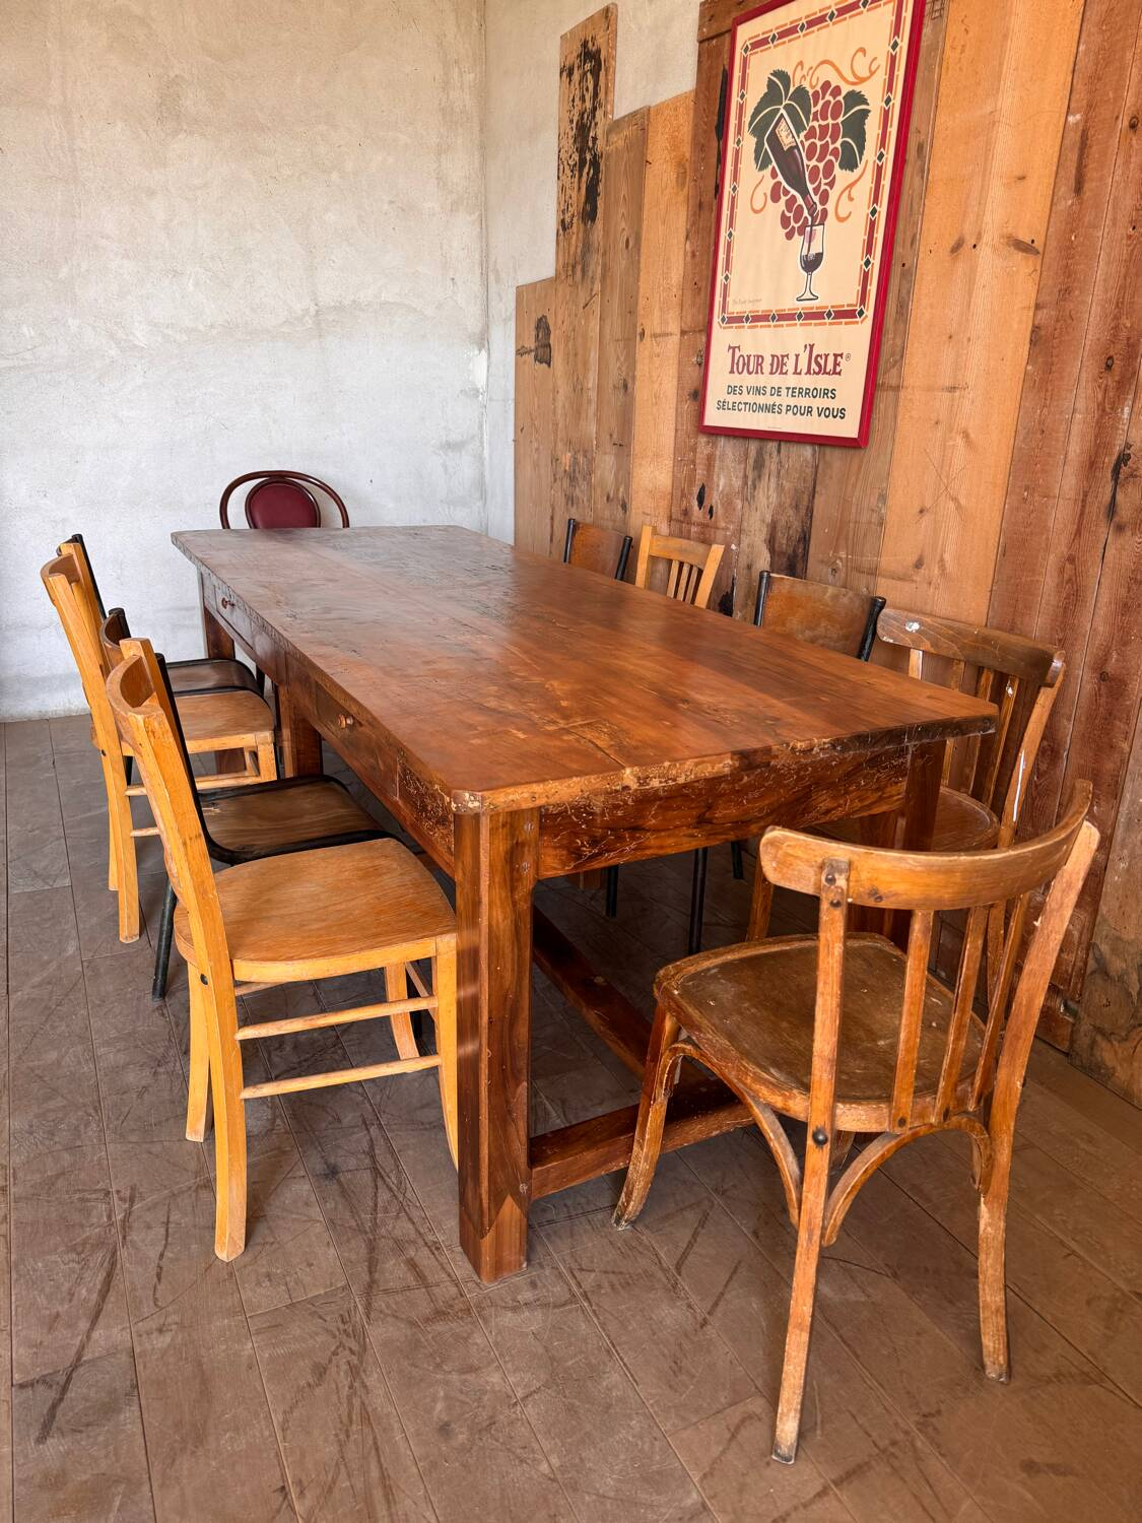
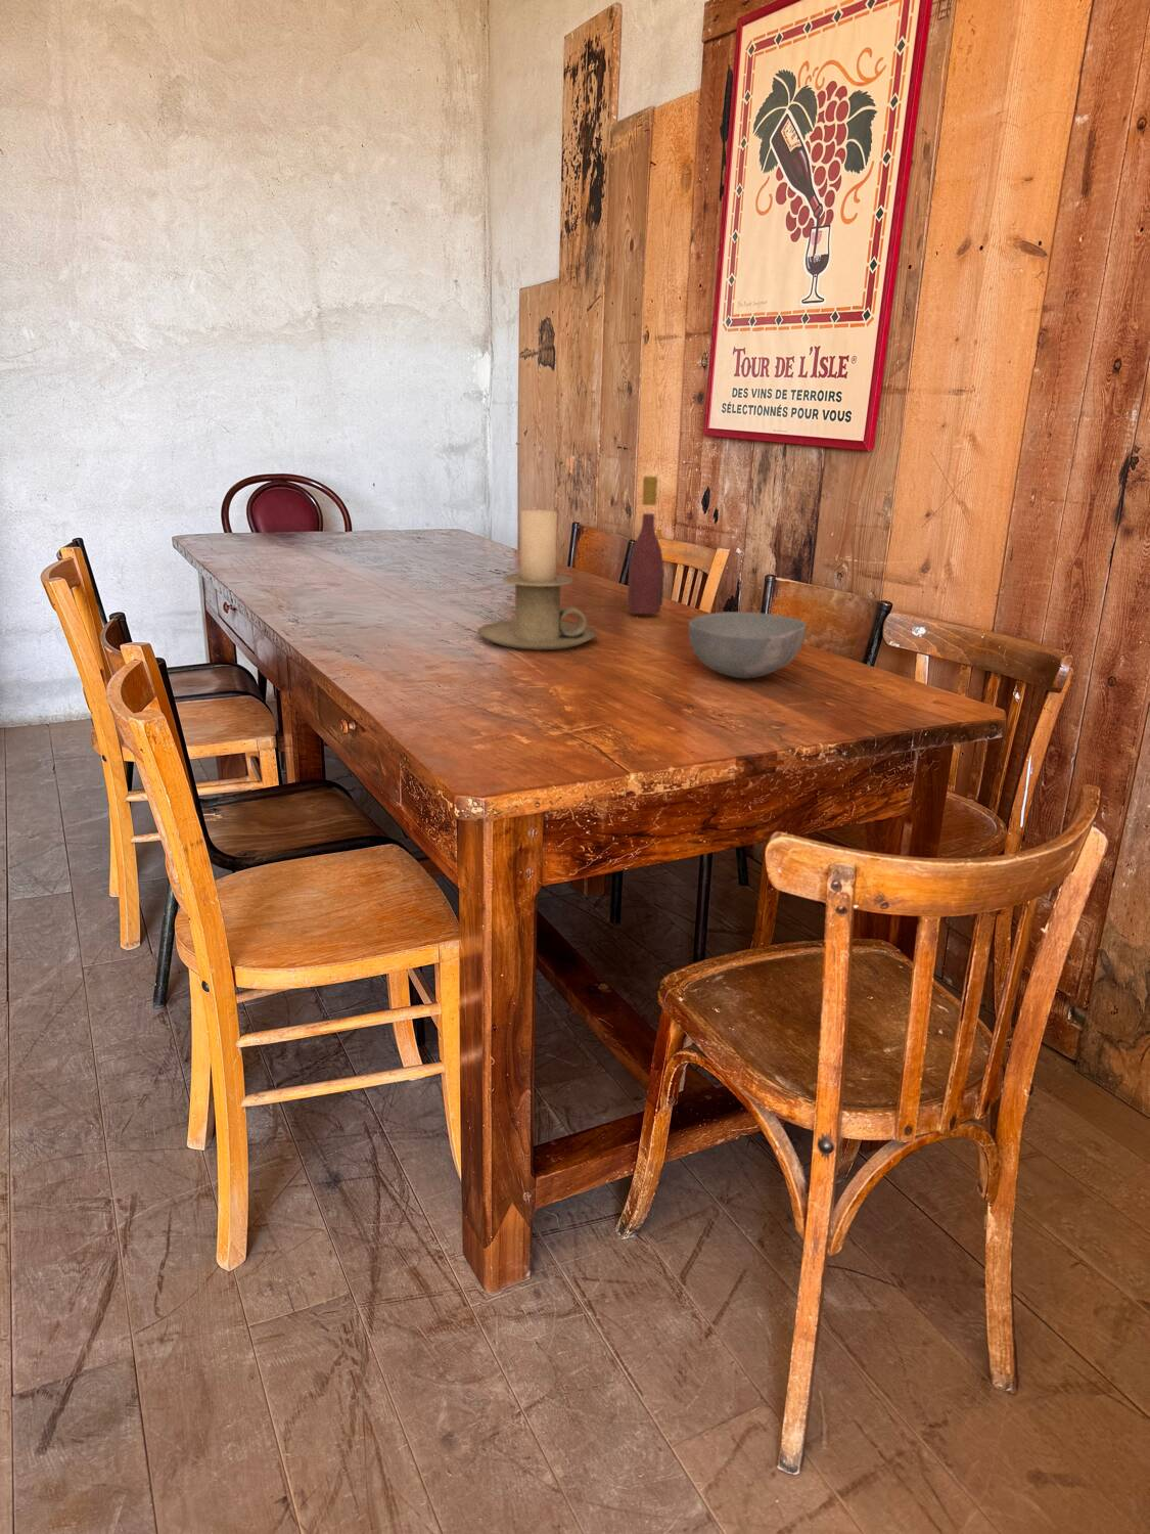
+ bowl [687,610,808,679]
+ candle holder [476,509,598,651]
+ wine bottle [627,476,666,615]
